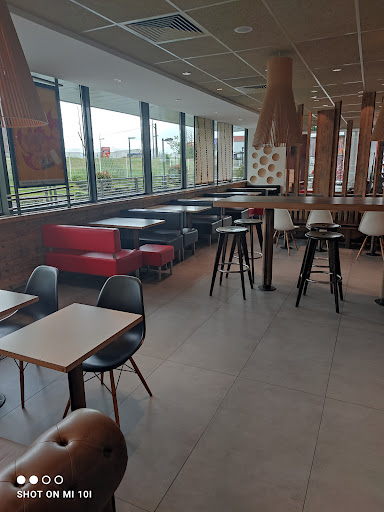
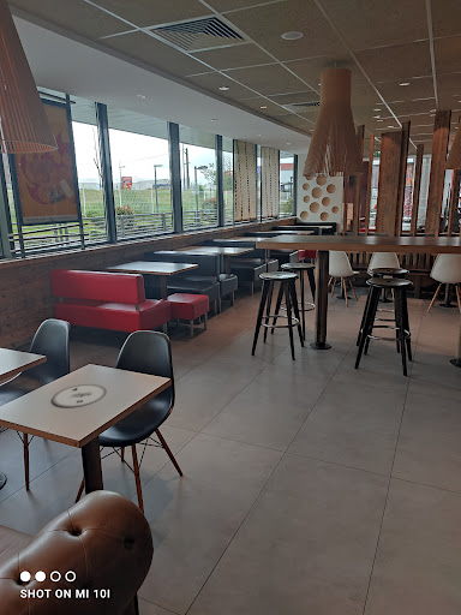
+ plate [50,383,108,408]
